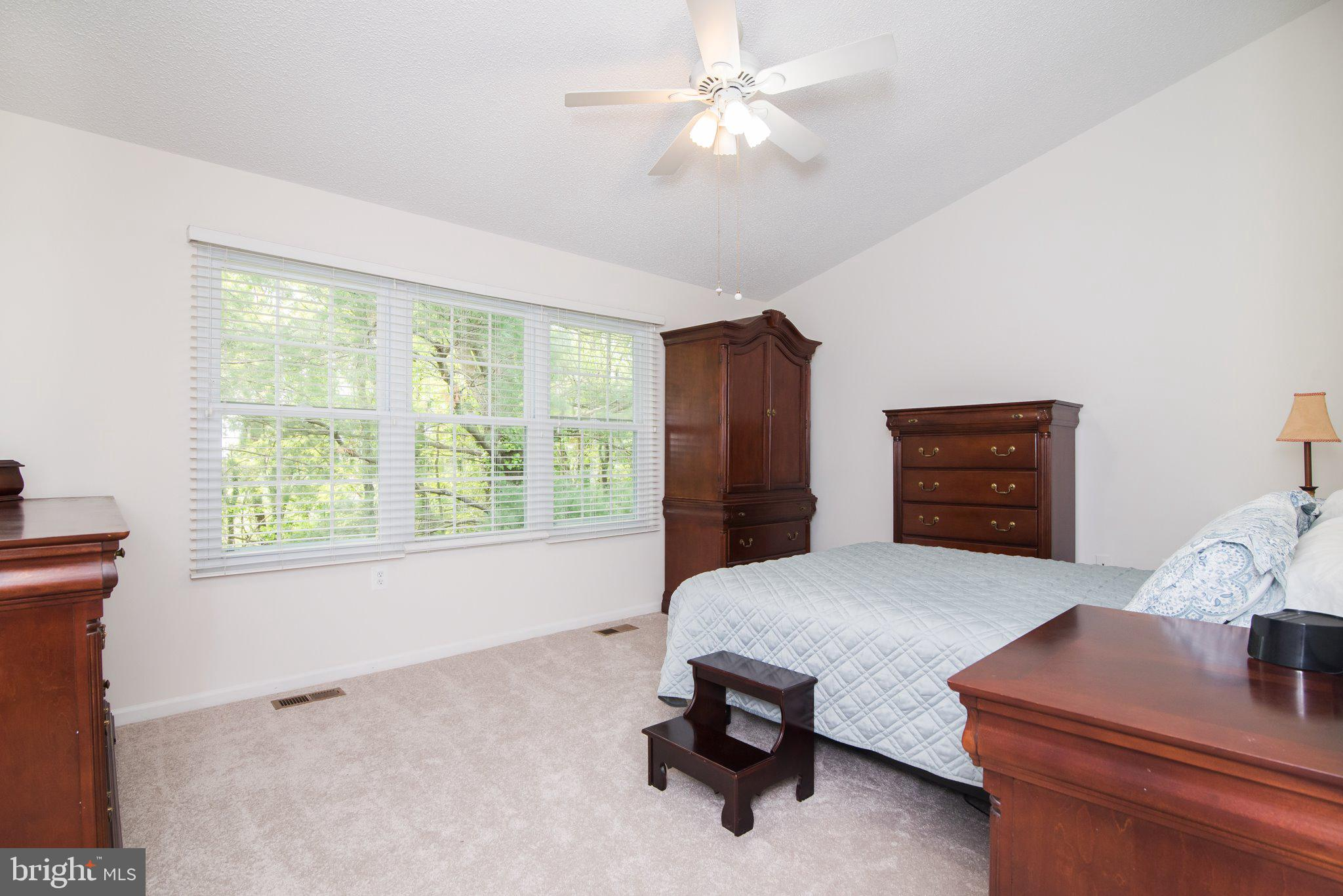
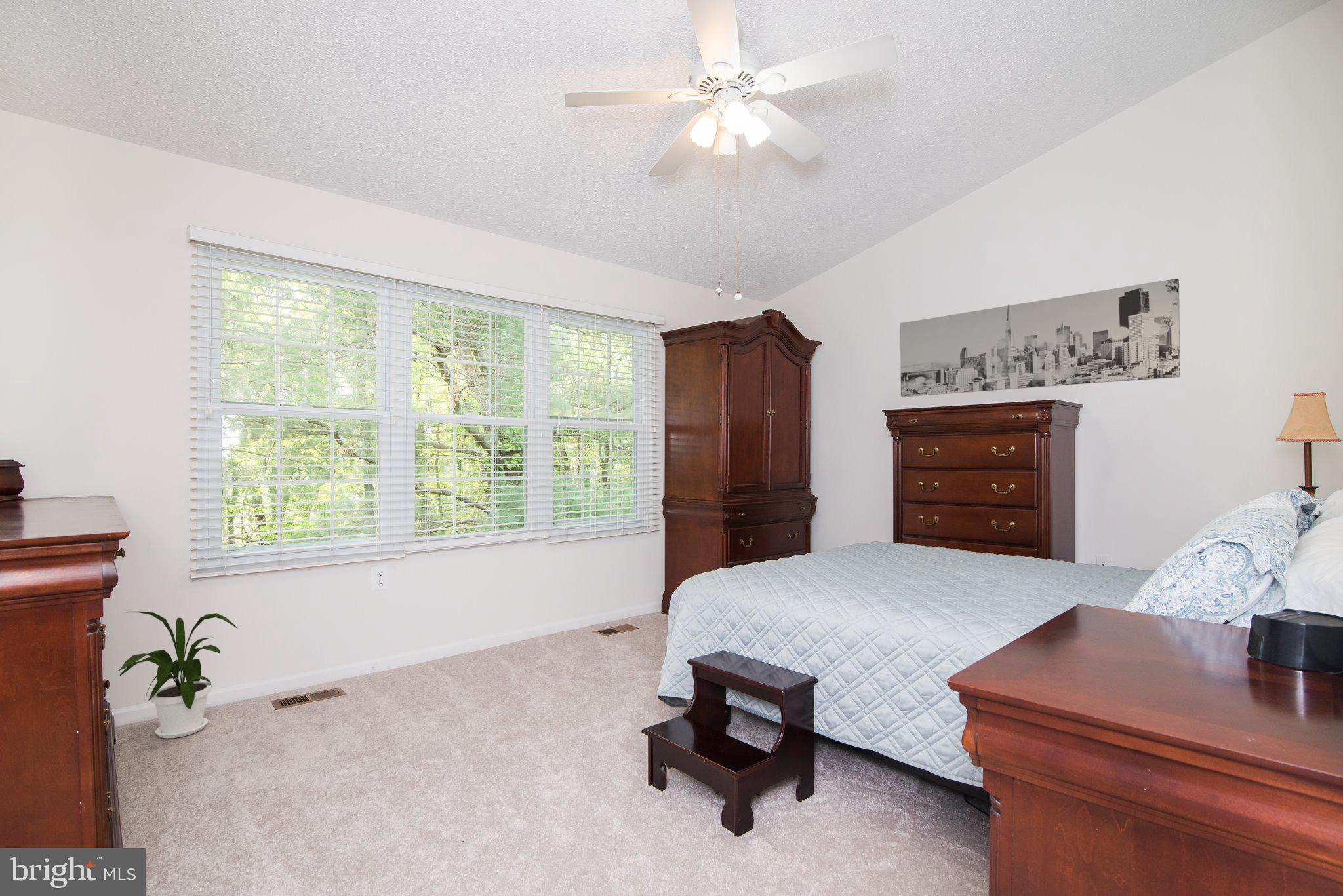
+ wall art [900,278,1181,398]
+ house plant [117,611,238,739]
